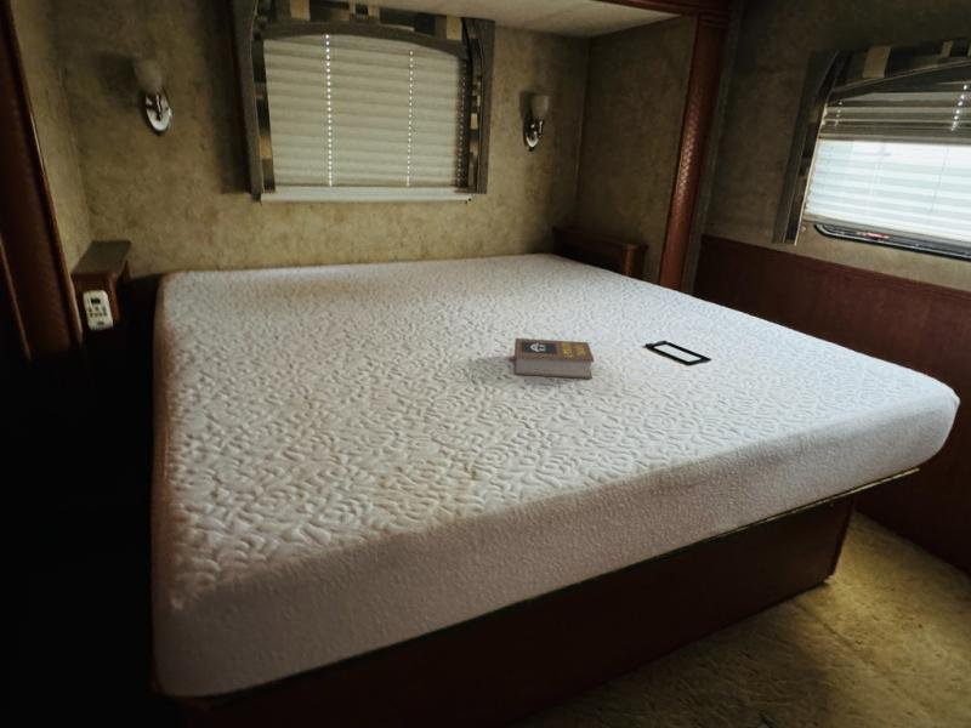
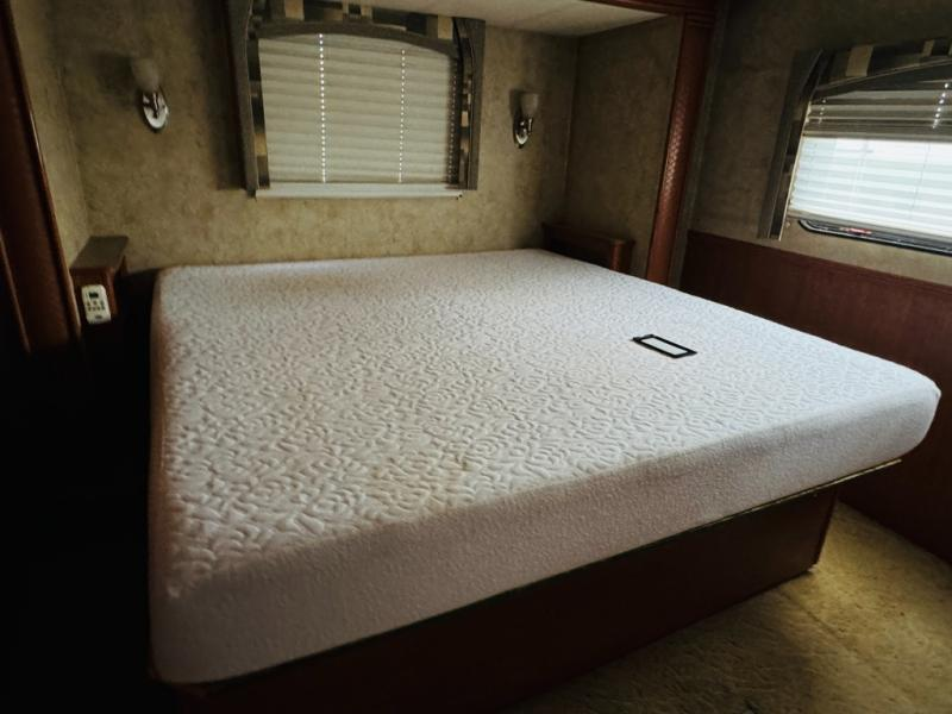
- book [506,337,596,380]
